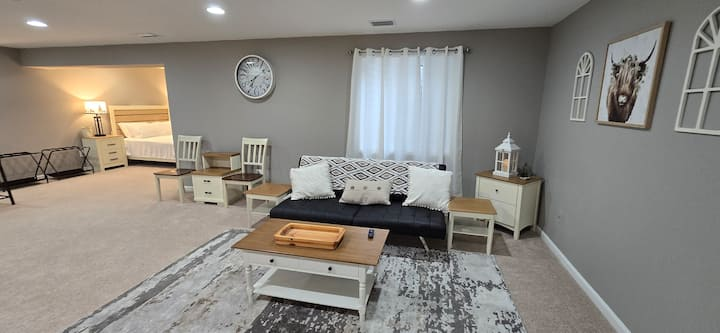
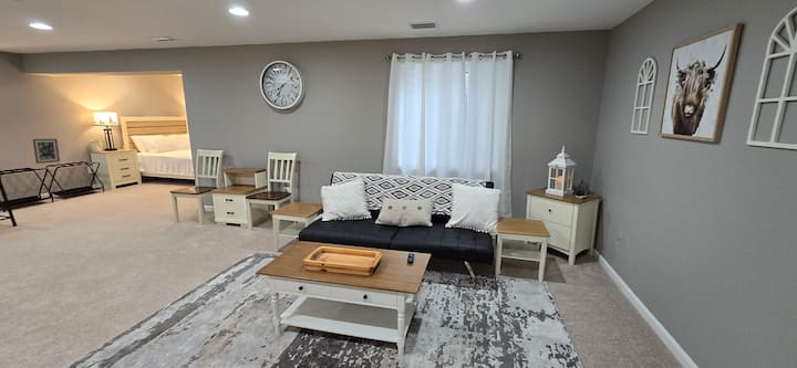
+ wall art [32,138,61,165]
